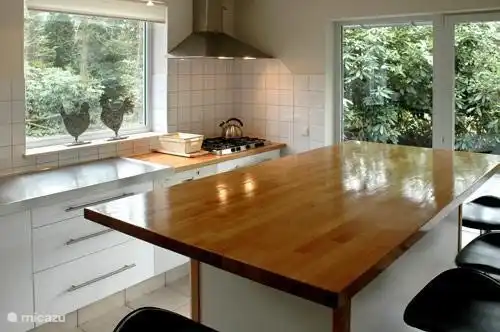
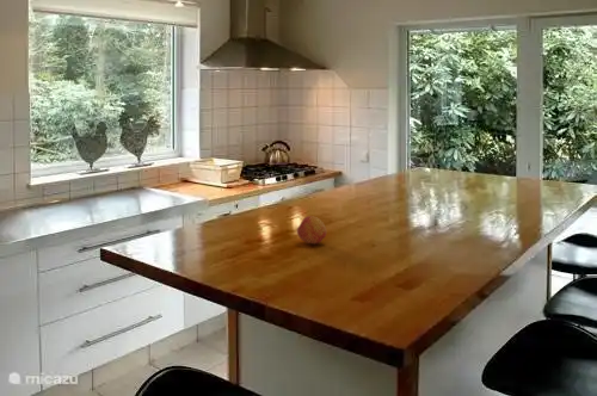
+ fruit [296,215,327,245]
